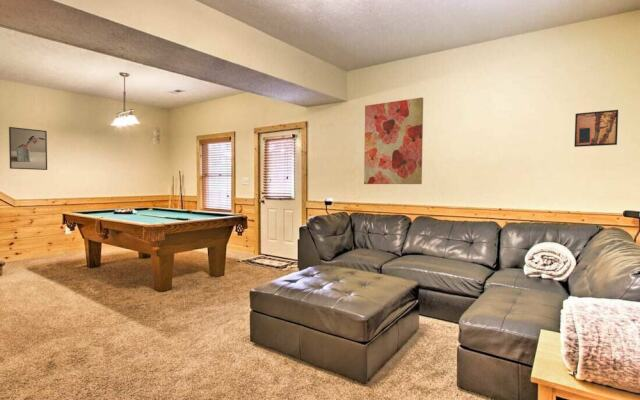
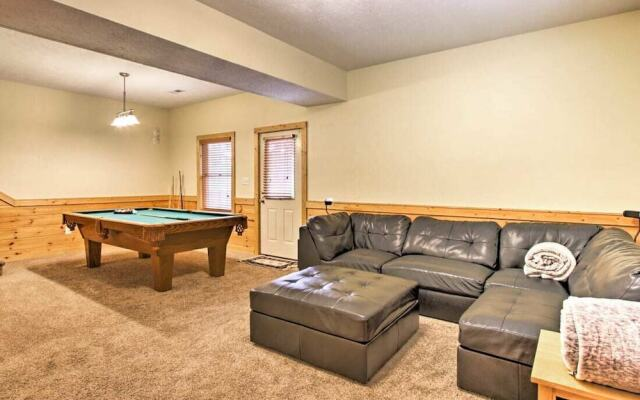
- wall art [363,96,424,185]
- wall art [573,109,619,148]
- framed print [8,126,48,171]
